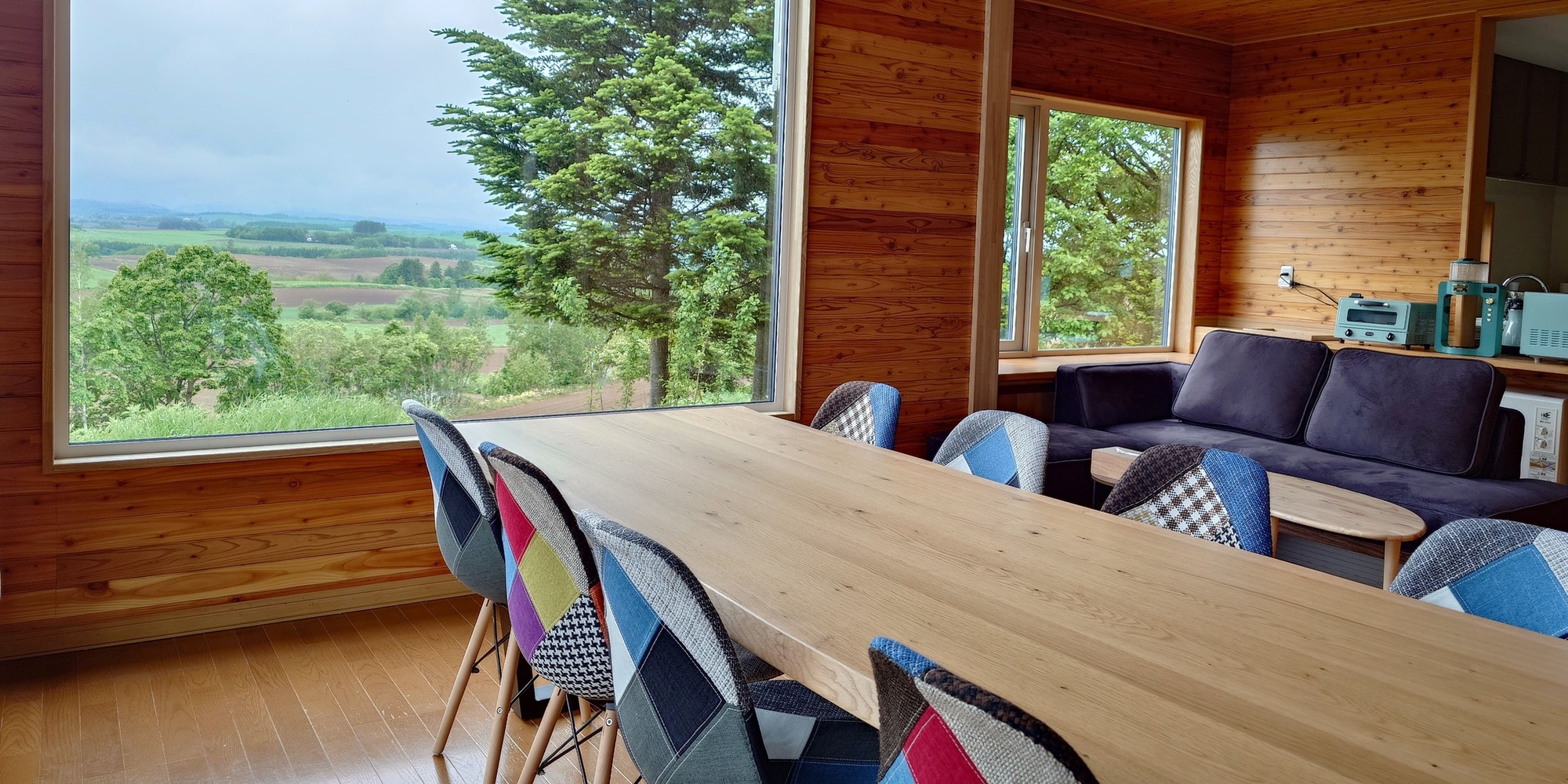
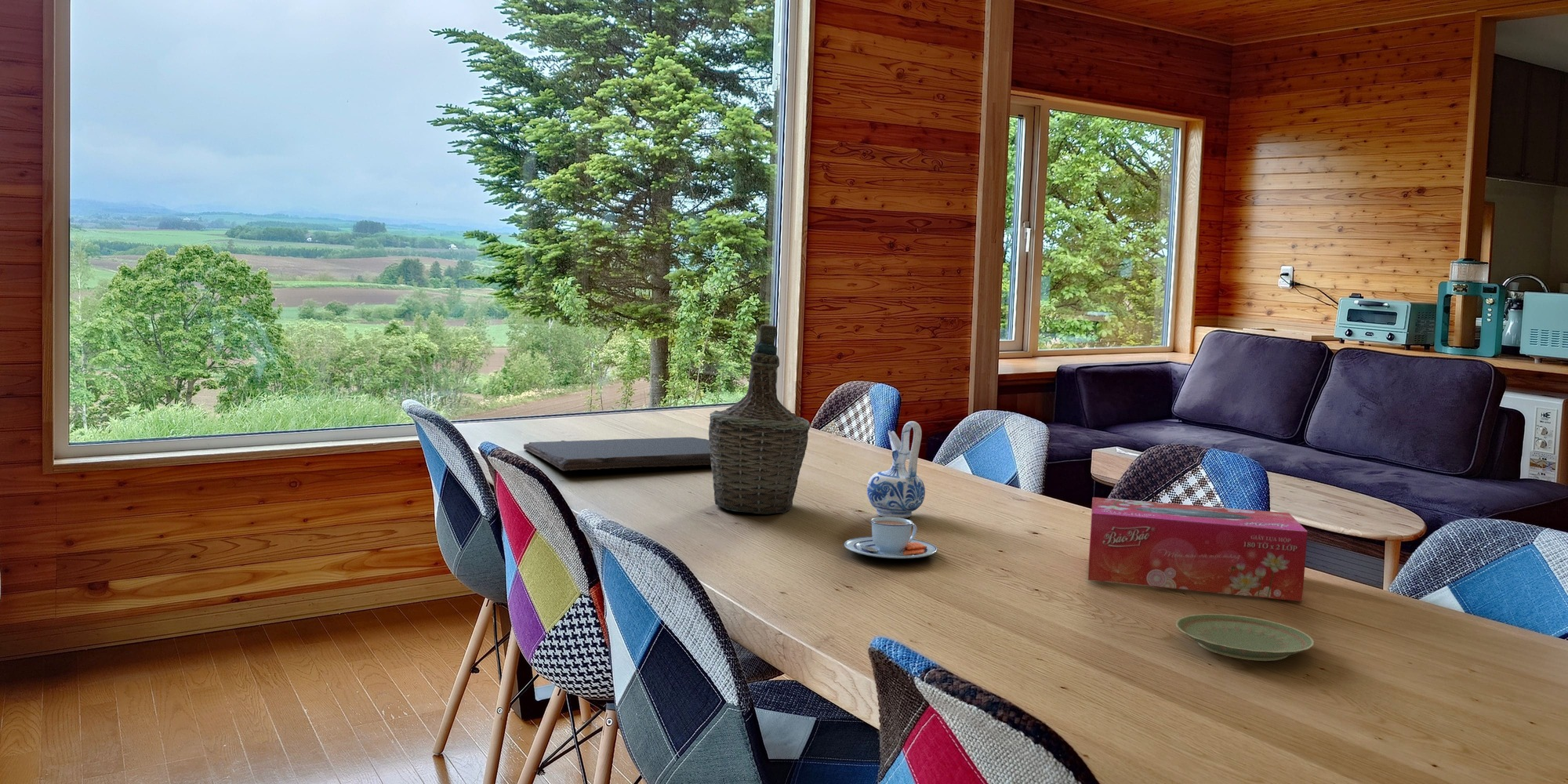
+ ceramic pitcher [866,420,926,518]
+ tissue box [1087,496,1308,602]
+ cutting board [523,437,711,471]
+ plate [1175,613,1315,662]
+ teacup [844,517,938,560]
+ bottle [708,324,811,515]
